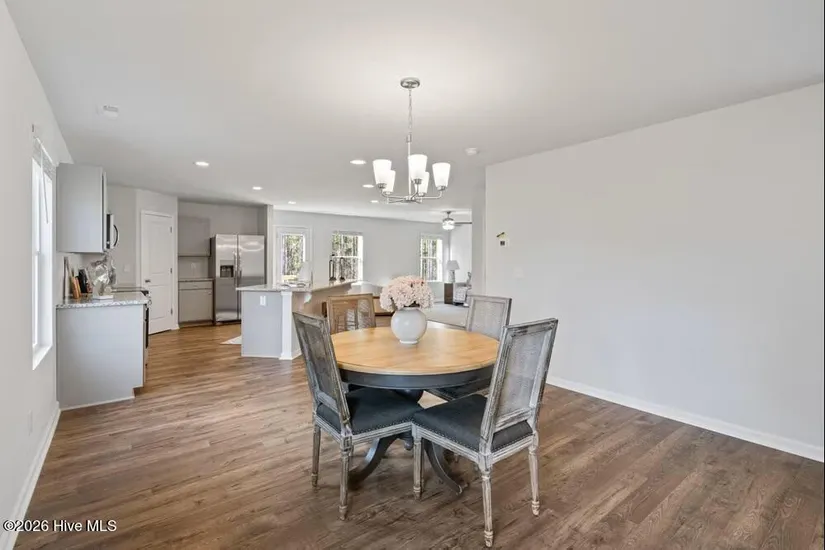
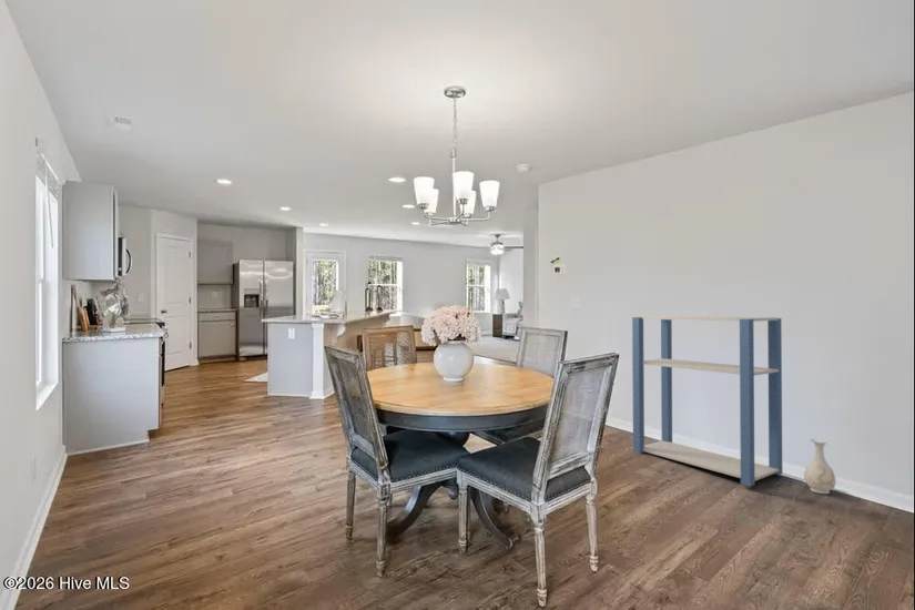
+ vase [803,438,837,495]
+ shelving unit [631,315,783,488]
